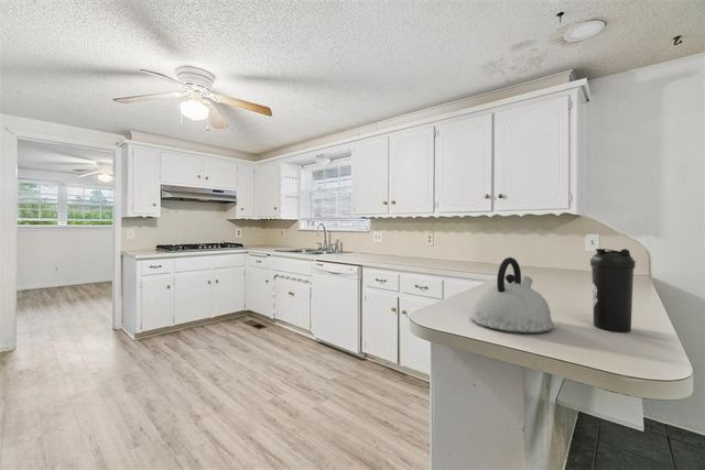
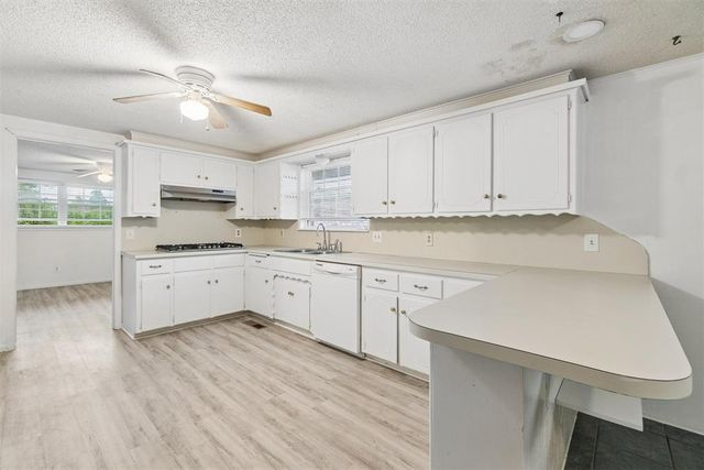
- water bottle [589,248,637,332]
- kettle [469,256,555,334]
